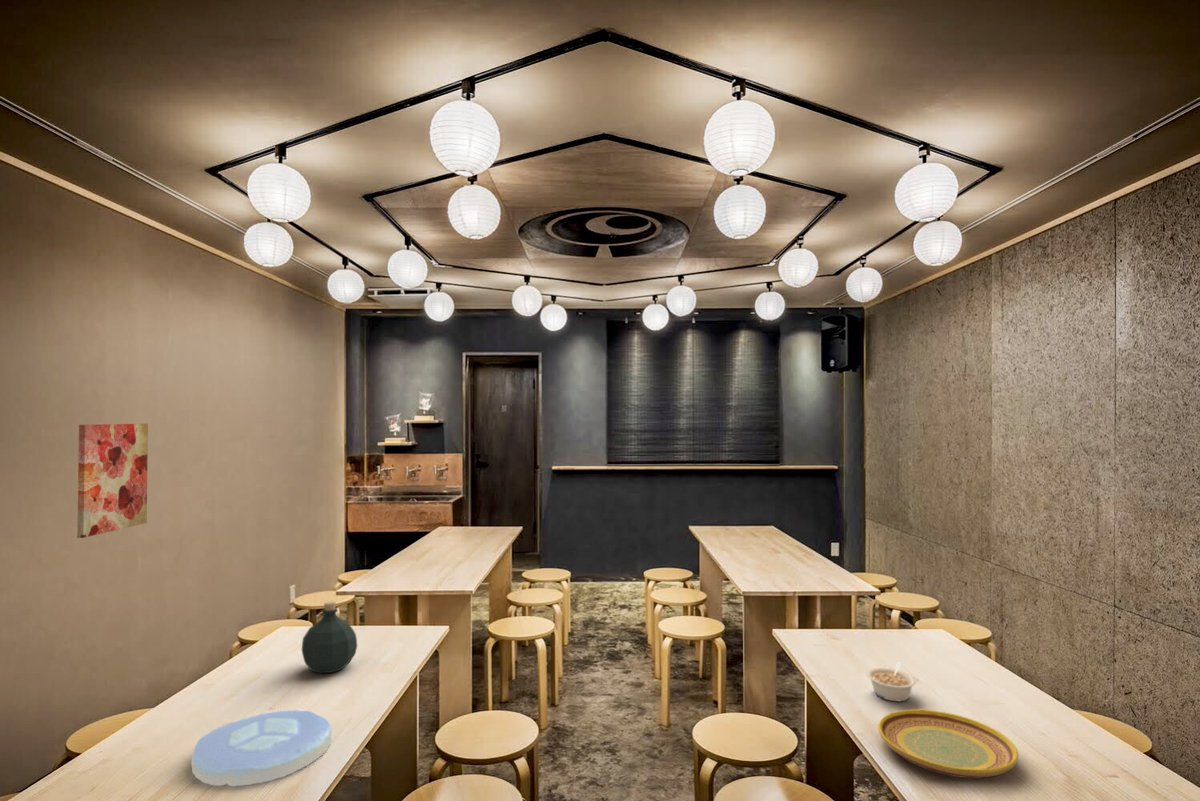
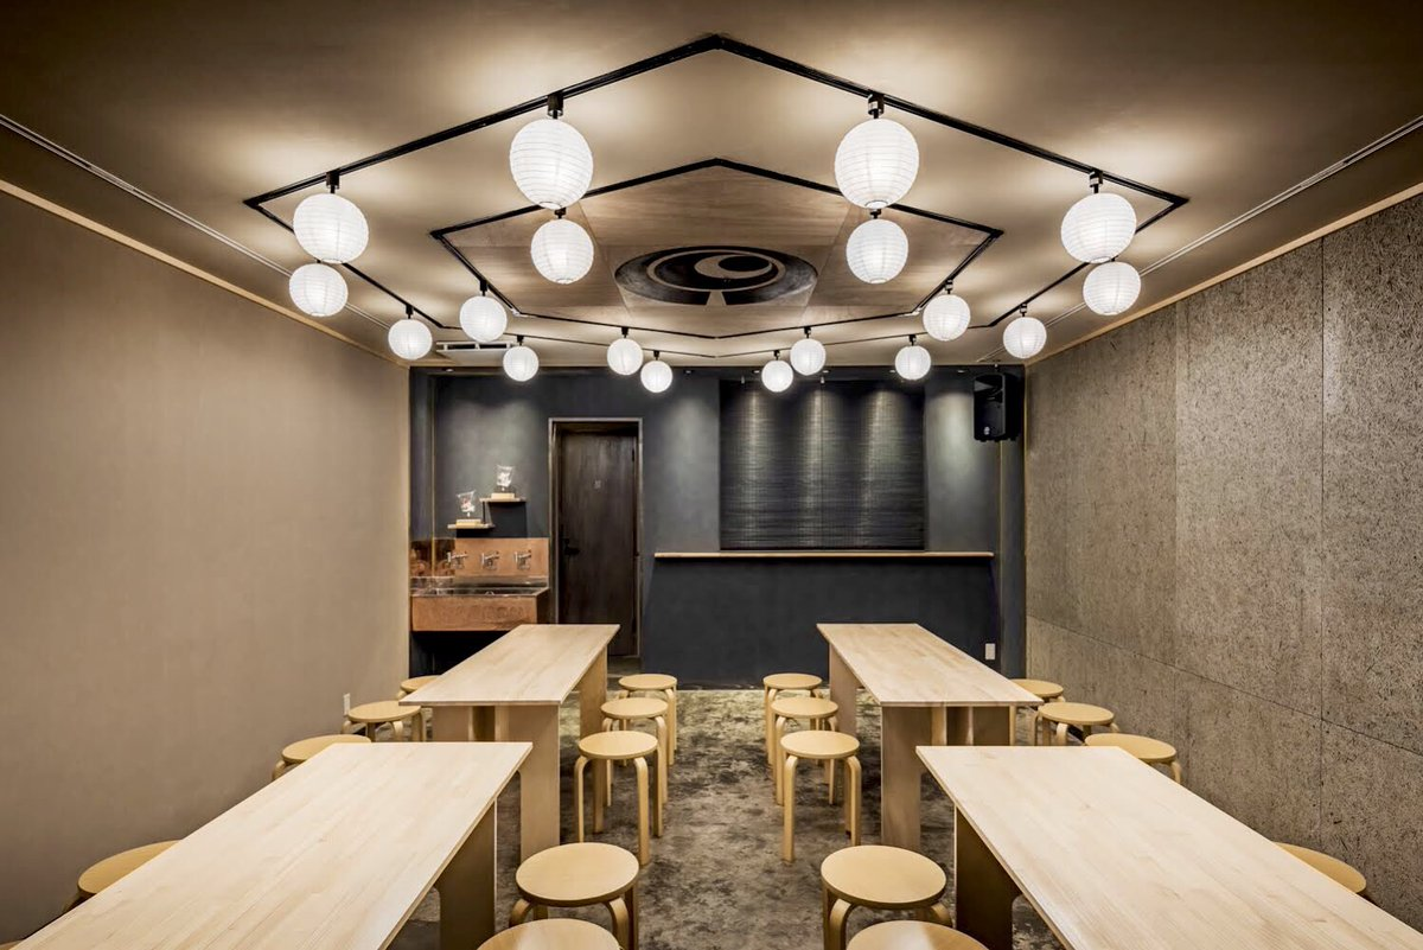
- plate [190,709,333,787]
- bottle [301,600,358,675]
- wall art [76,423,149,539]
- legume [866,662,917,702]
- plate [877,709,1019,779]
